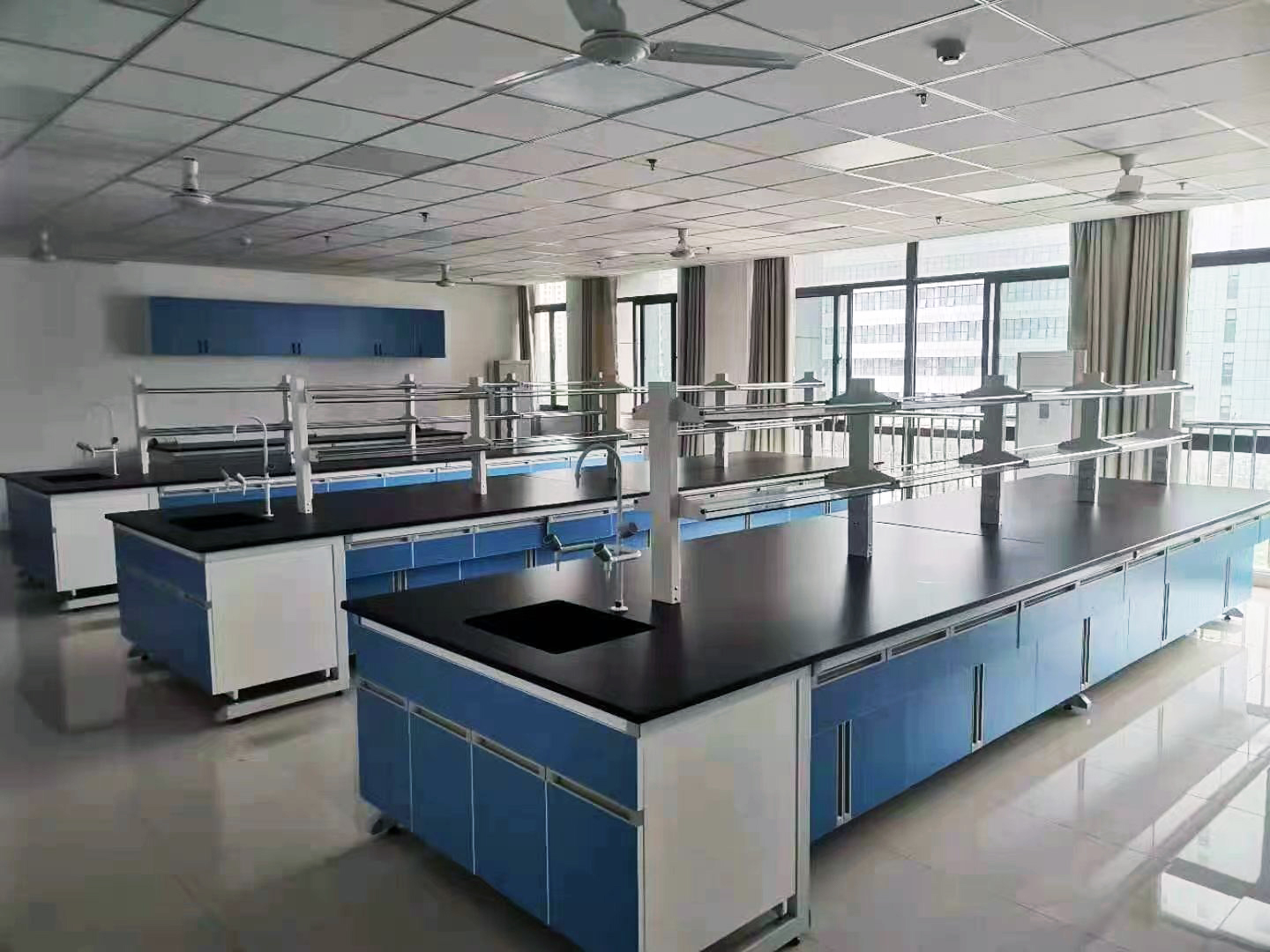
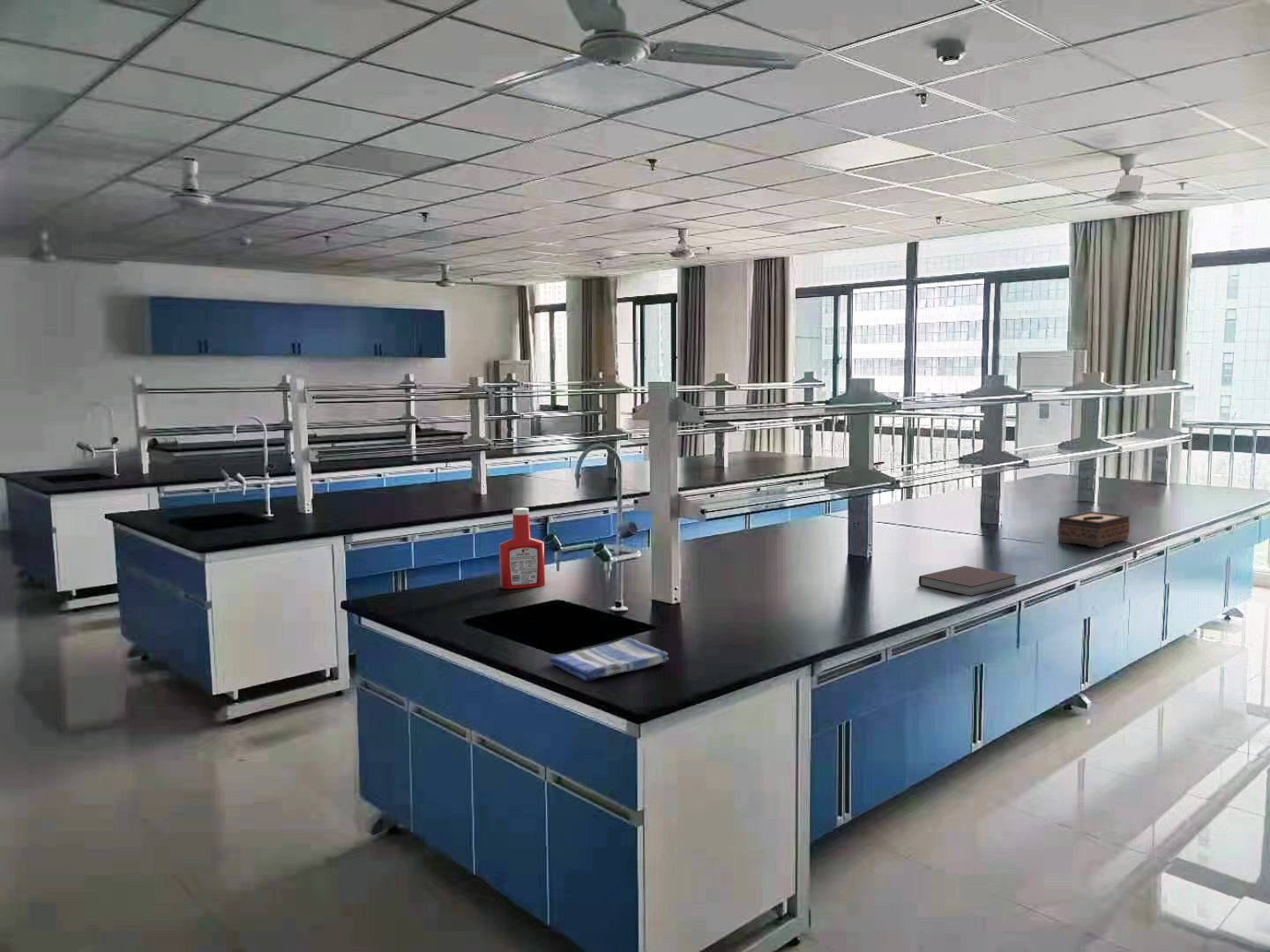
+ tissue box [1057,510,1131,548]
+ notebook [918,565,1019,598]
+ dish towel [548,637,669,682]
+ soap bottle [498,507,546,590]
